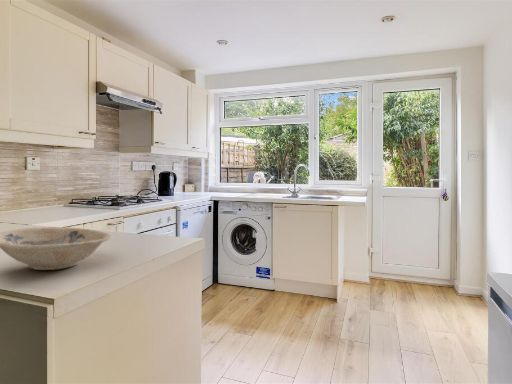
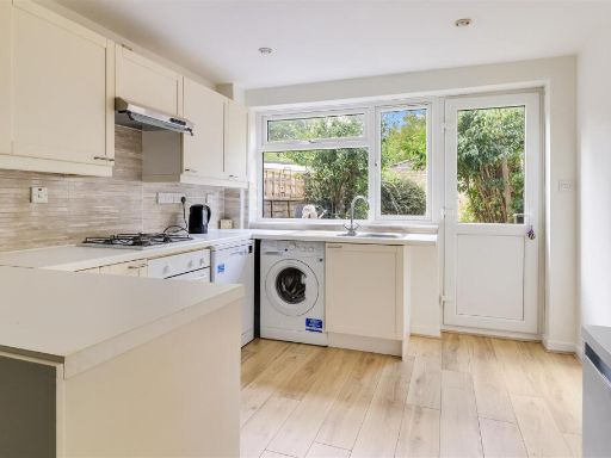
- bowl [0,226,112,271]
